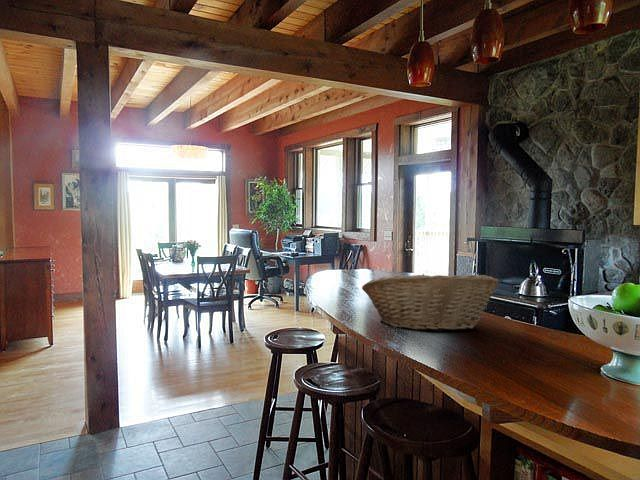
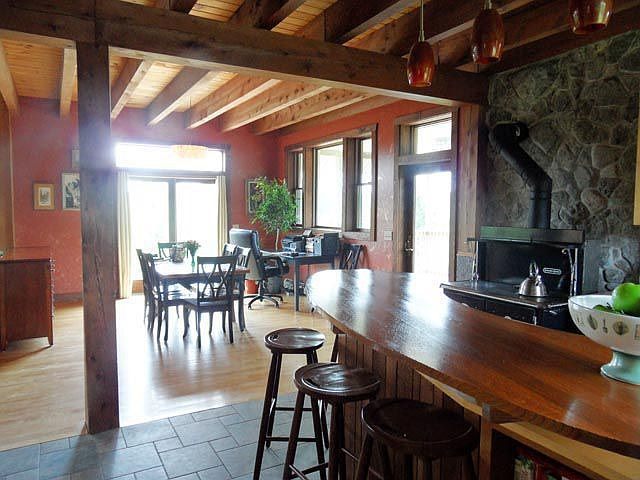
- fruit basket [361,273,500,332]
